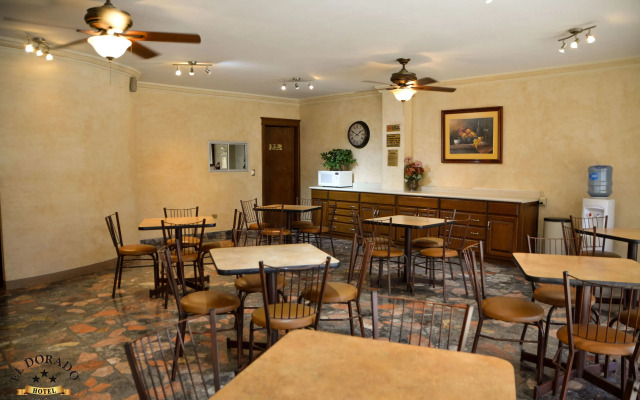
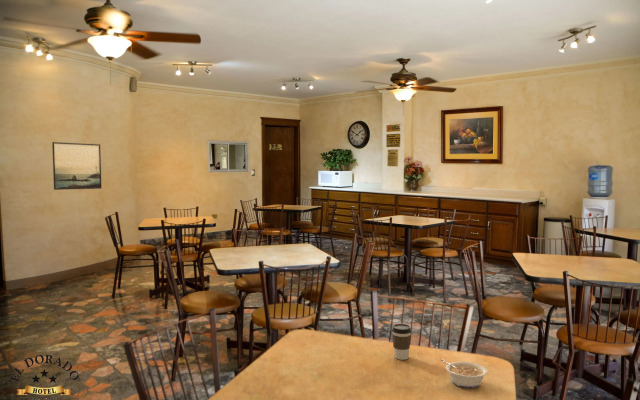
+ coffee cup [391,323,412,361]
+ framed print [51,141,102,191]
+ legume [439,358,489,389]
